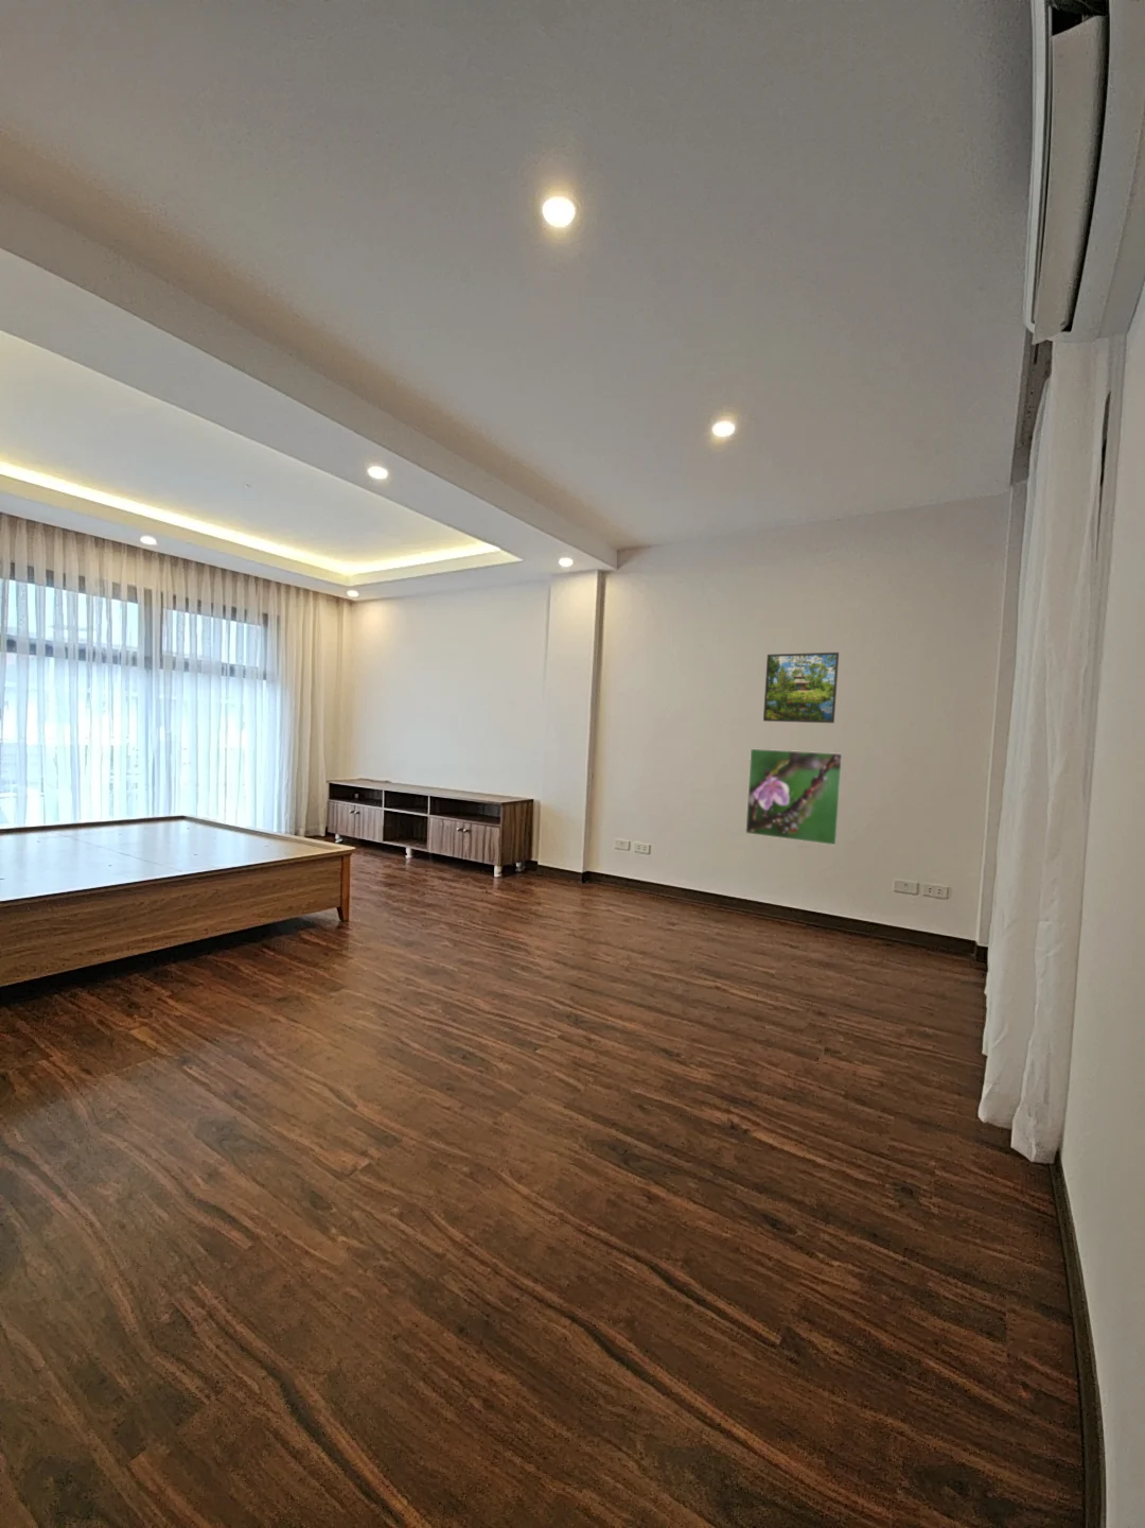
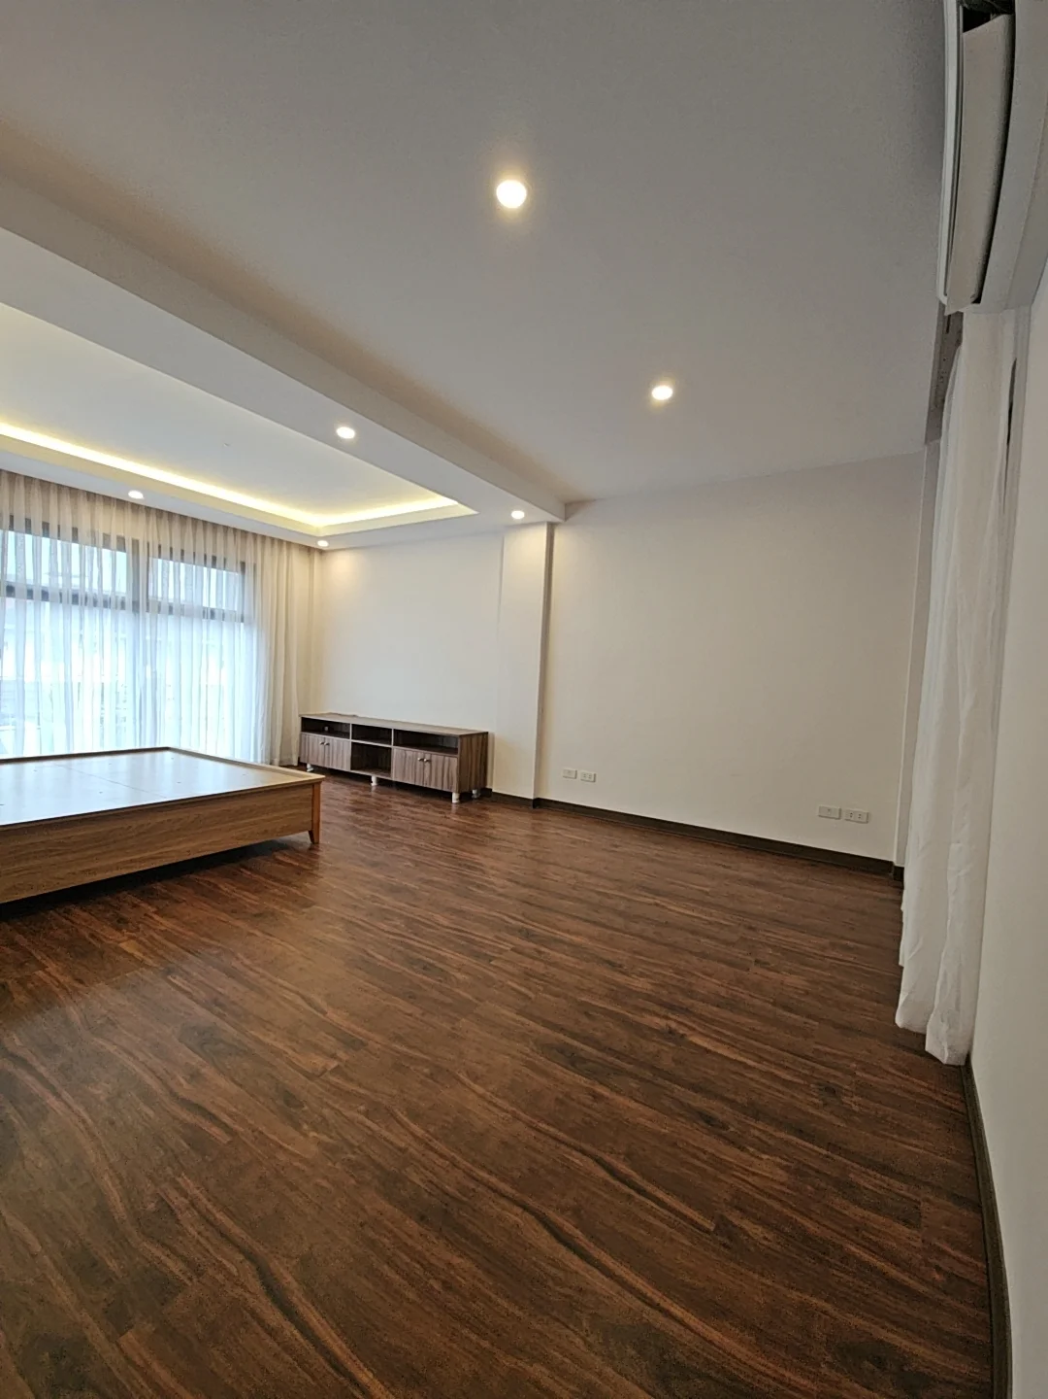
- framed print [763,652,840,723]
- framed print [744,748,844,847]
